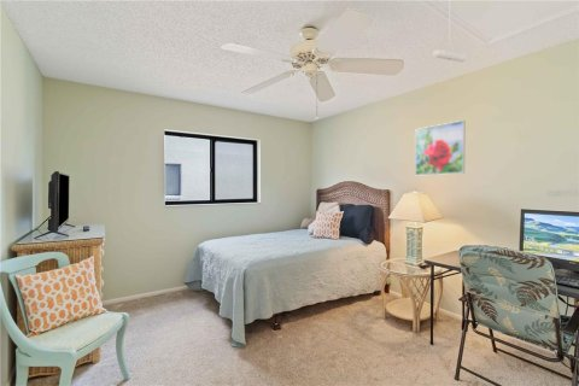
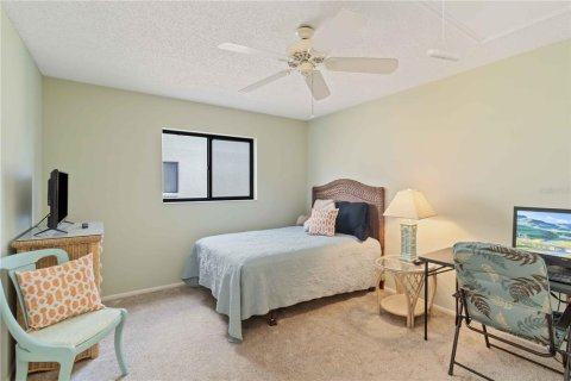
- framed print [414,119,466,176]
